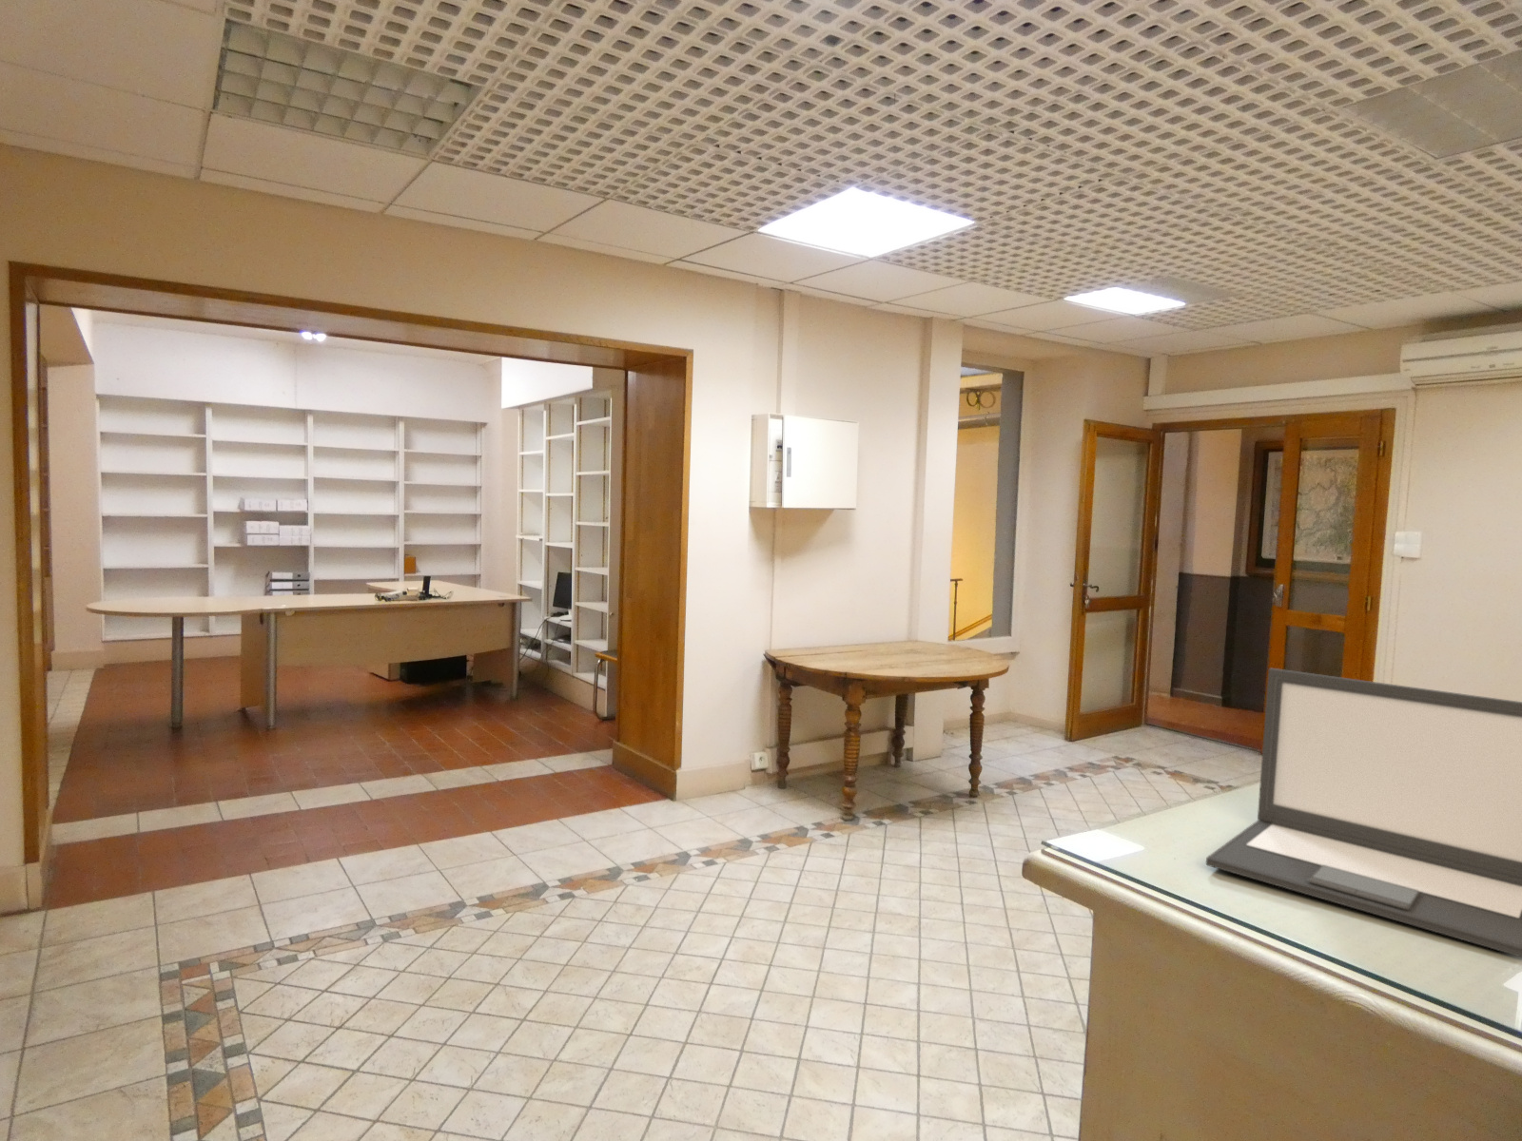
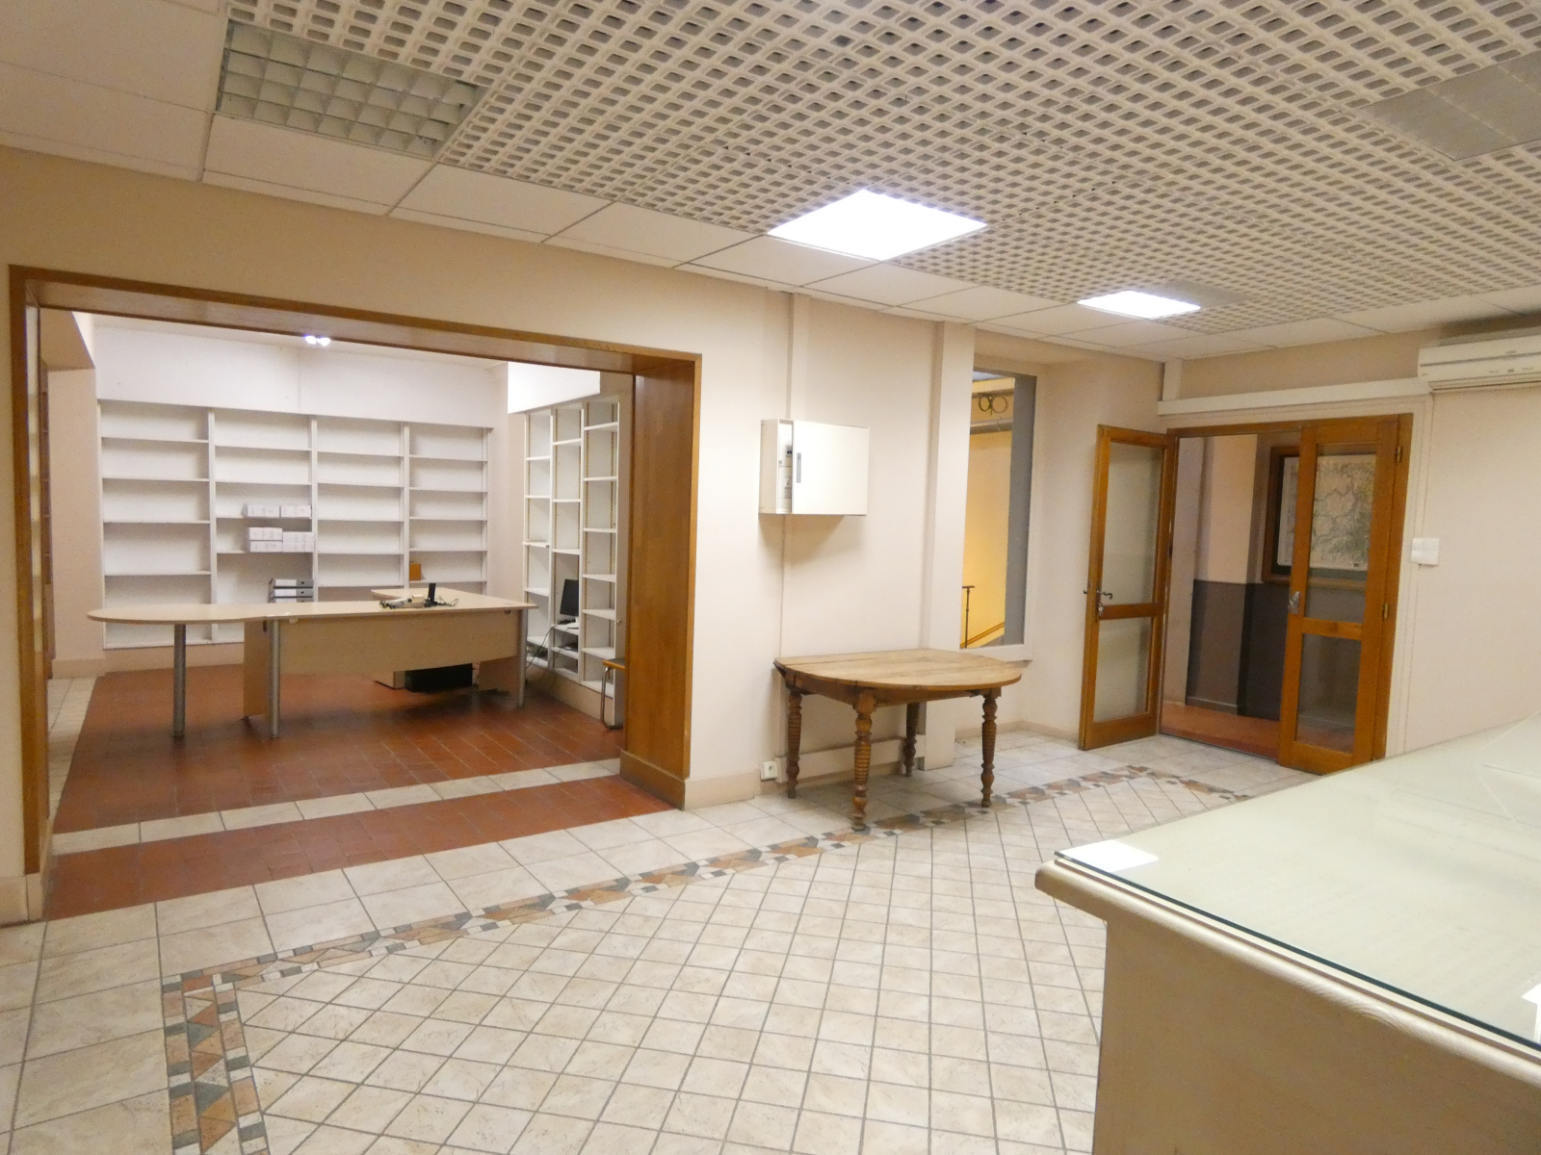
- laptop [1206,668,1522,959]
